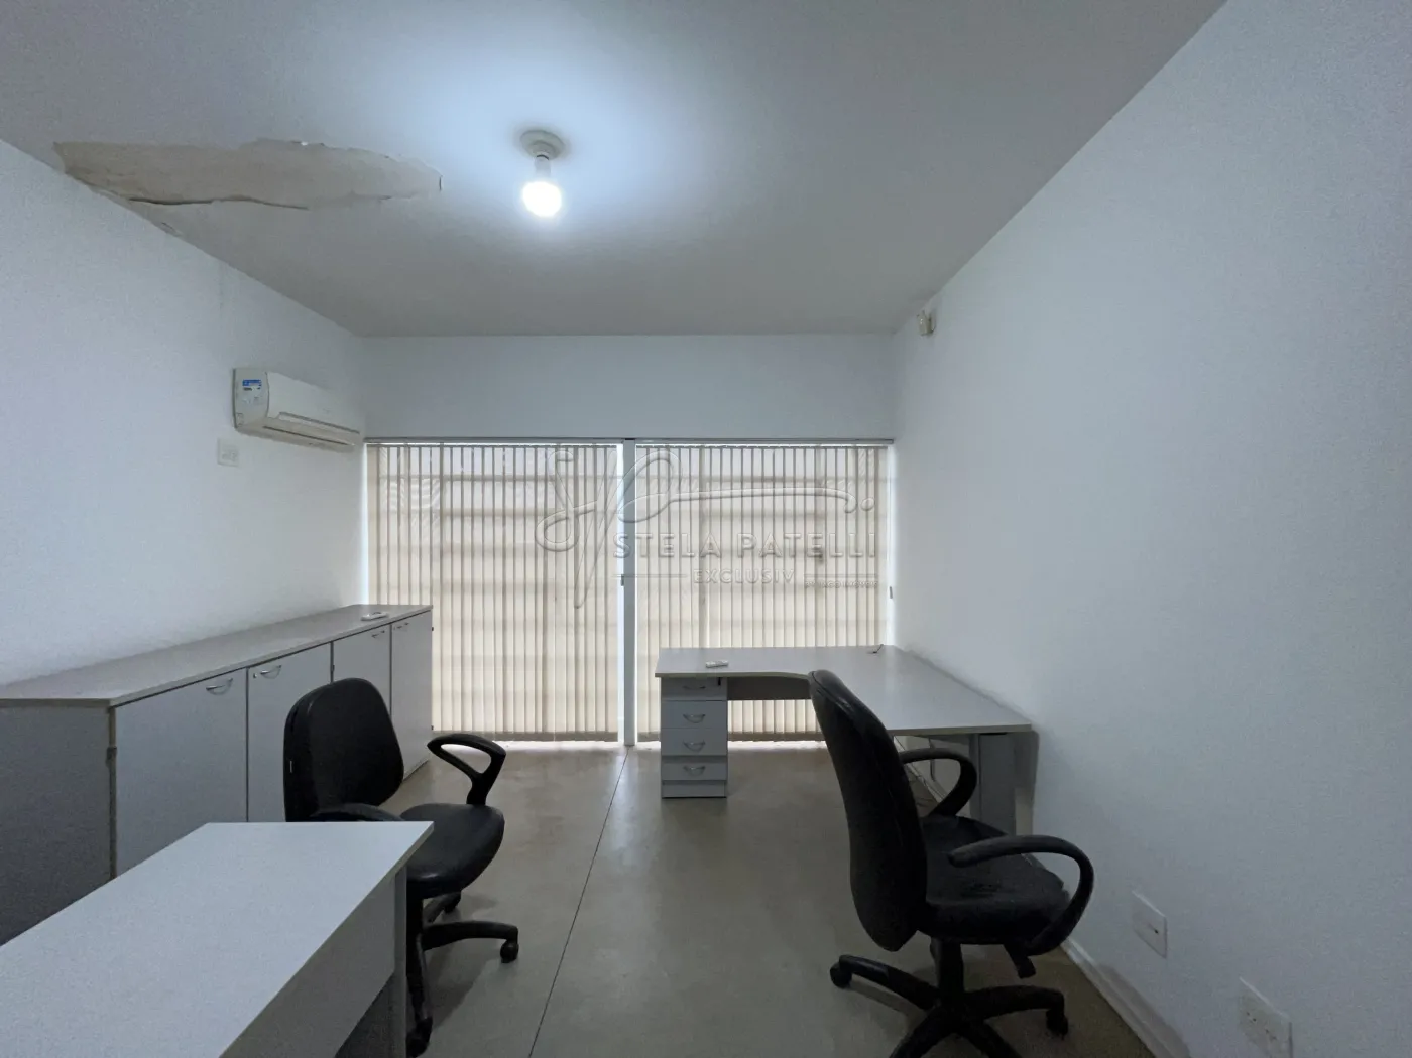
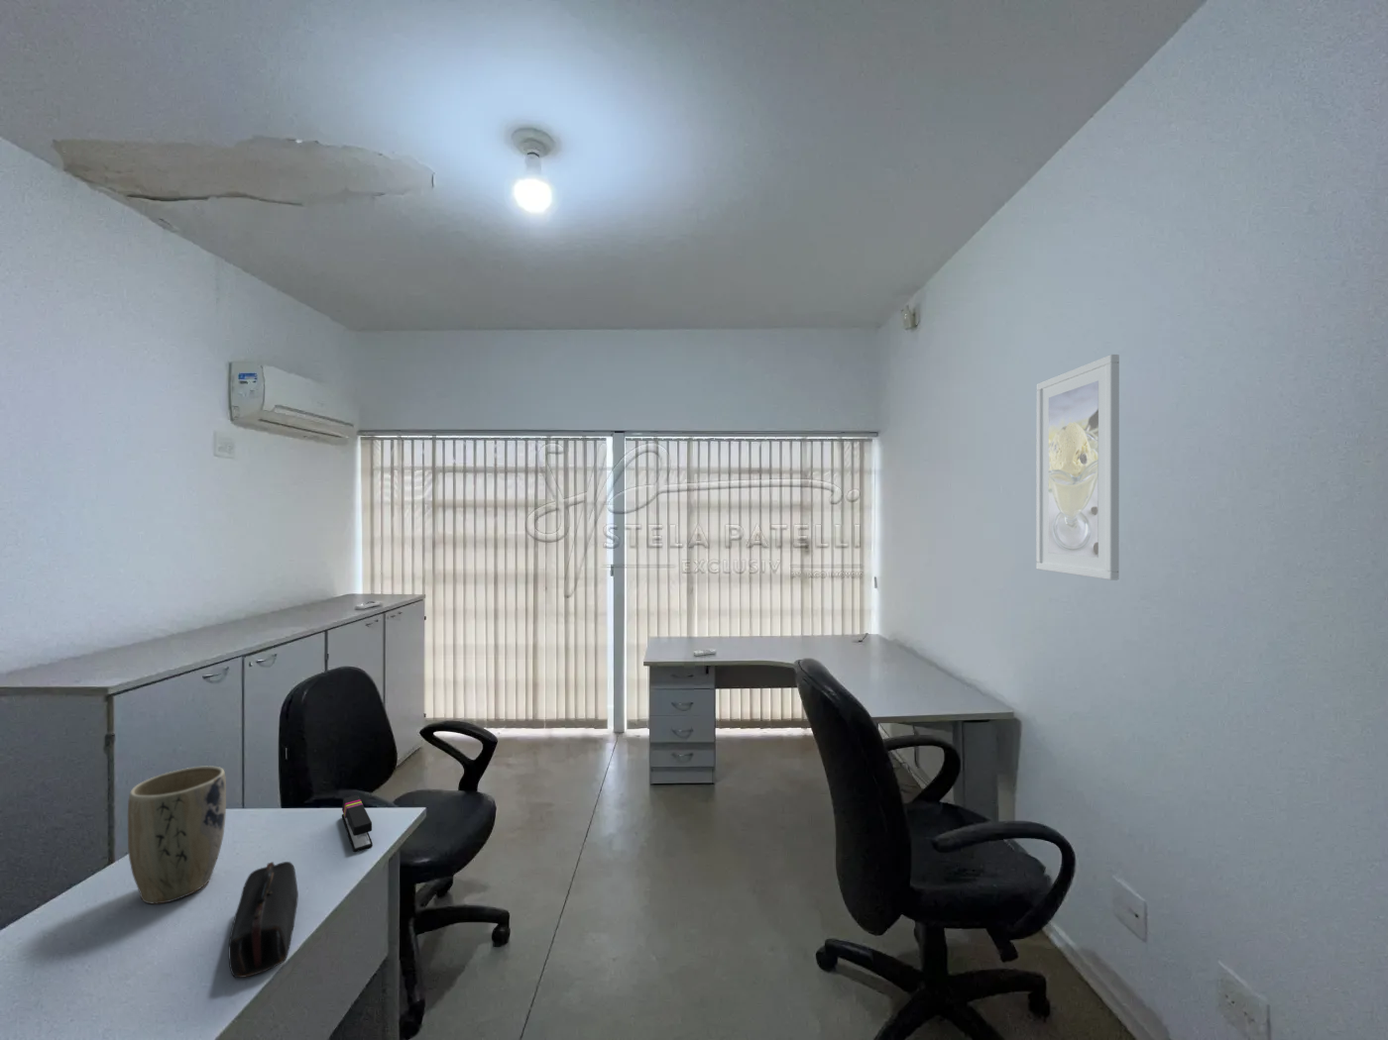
+ stapler [341,794,374,853]
+ plant pot [127,765,227,906]
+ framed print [1035,354,1120,581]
+ pencil case [228,861,299,979]
